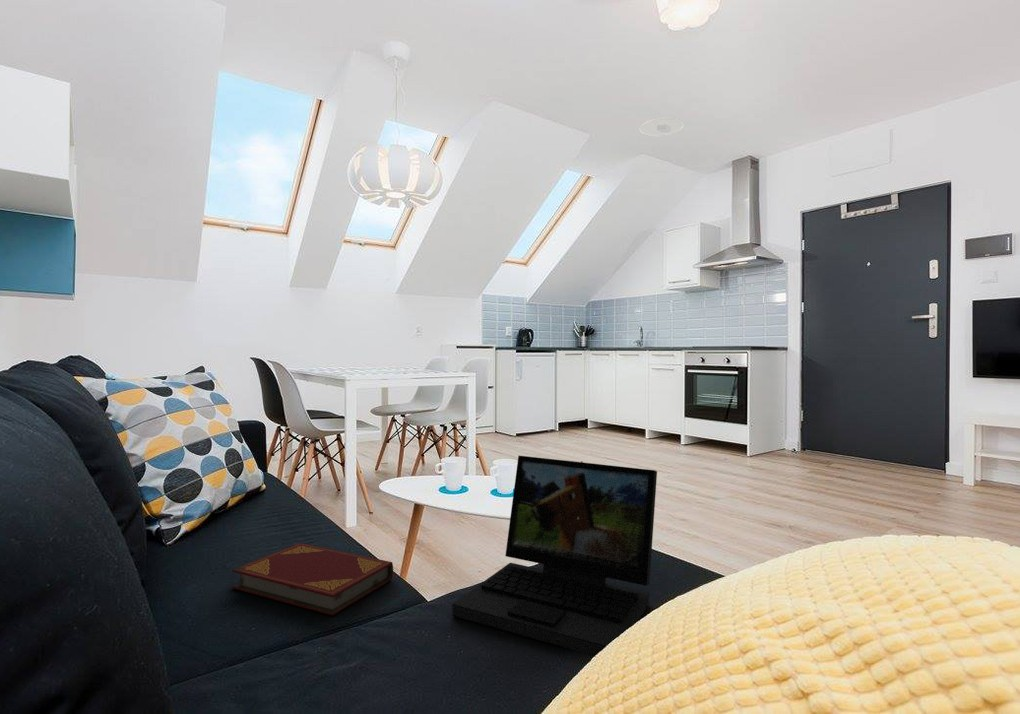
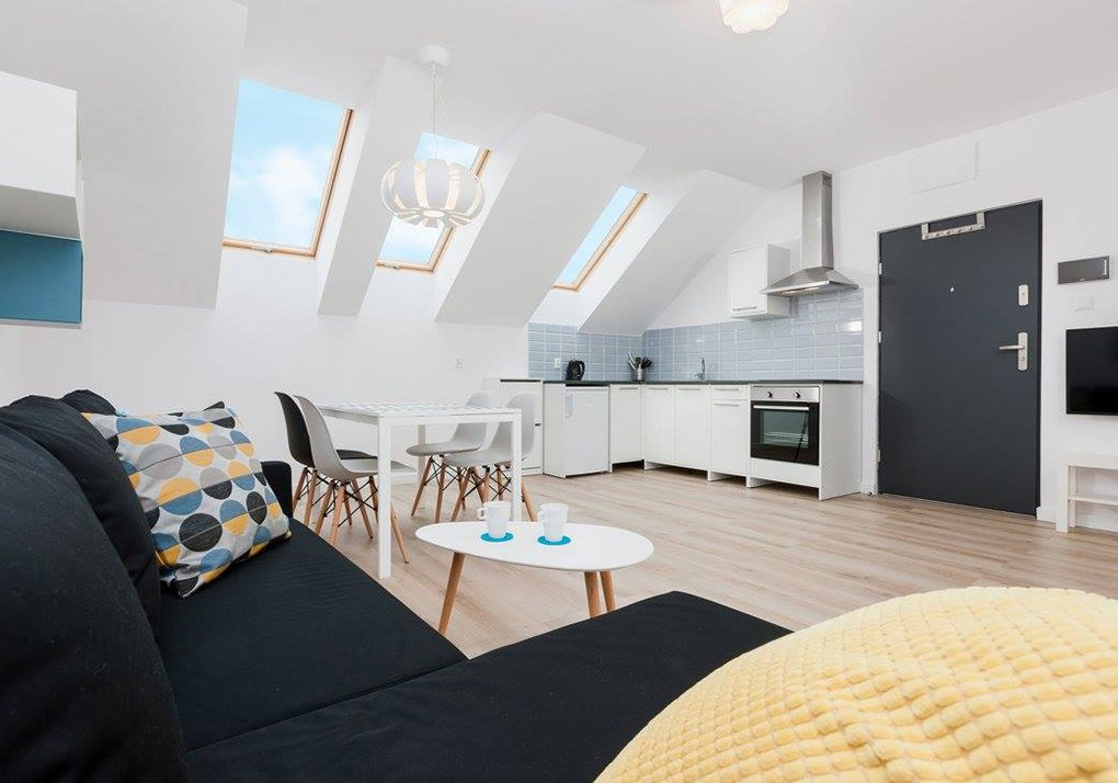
- recessed light [638,117,685,138]
- hardback book [231,542,394,616]
- laptop [451,455,658,657]
